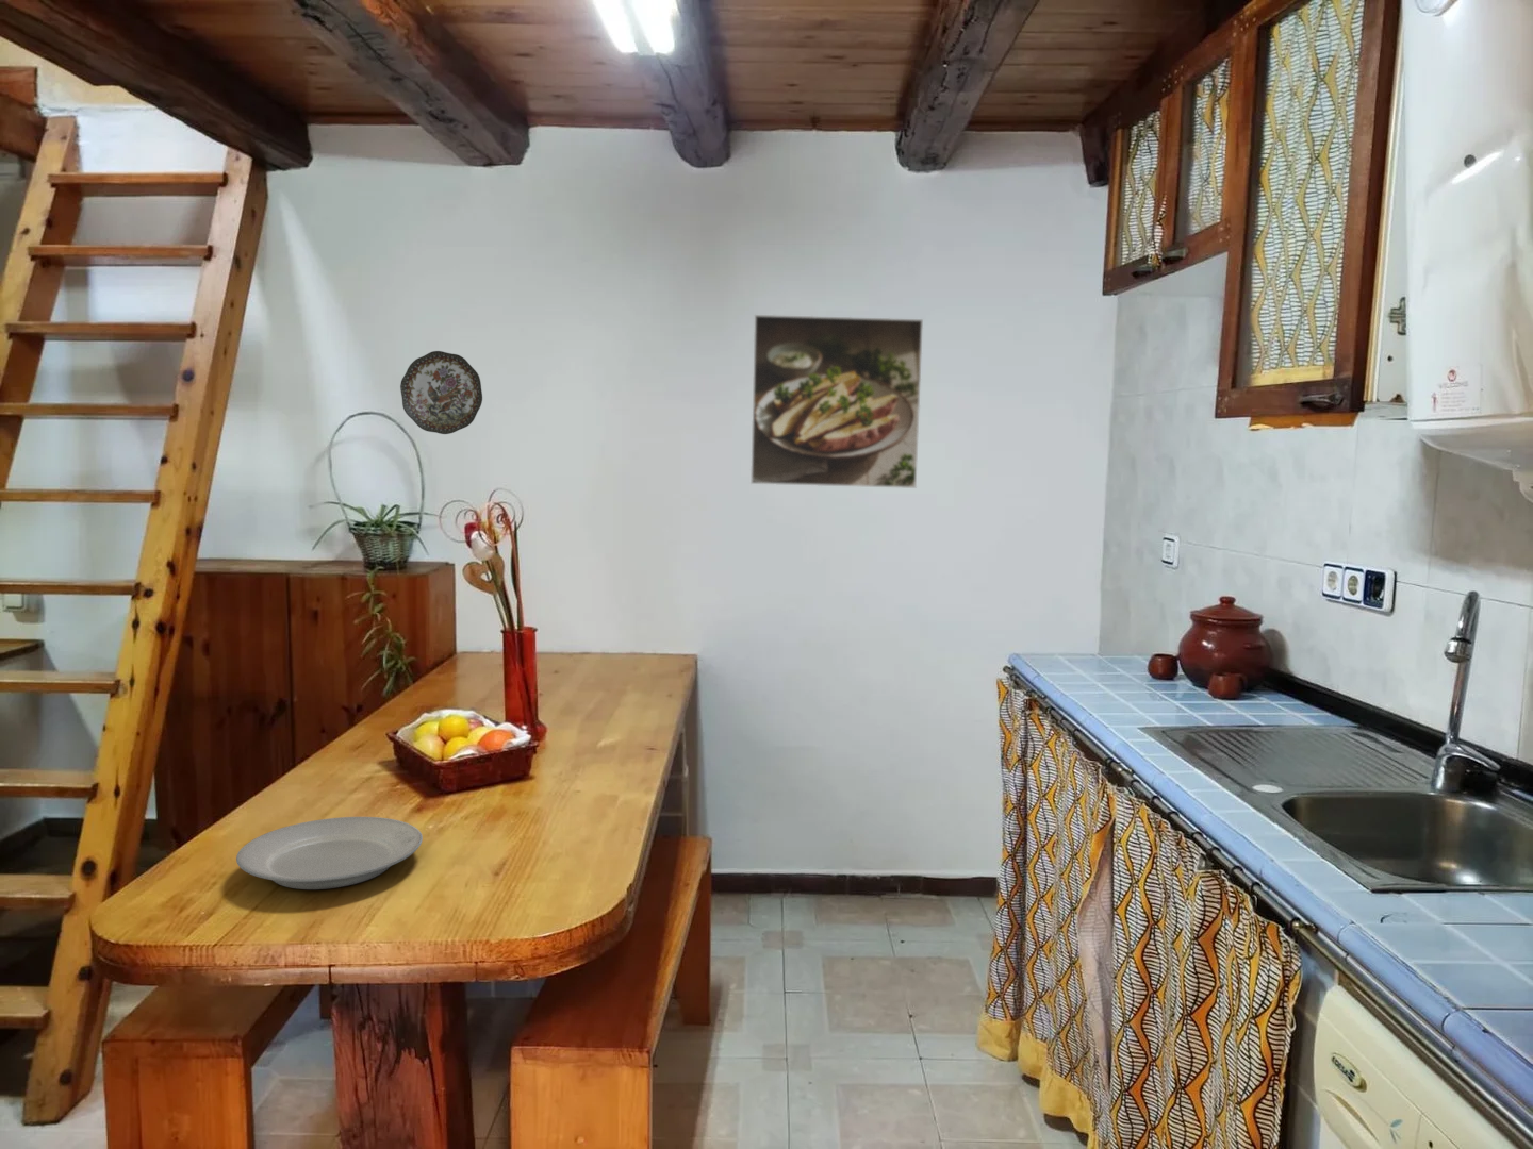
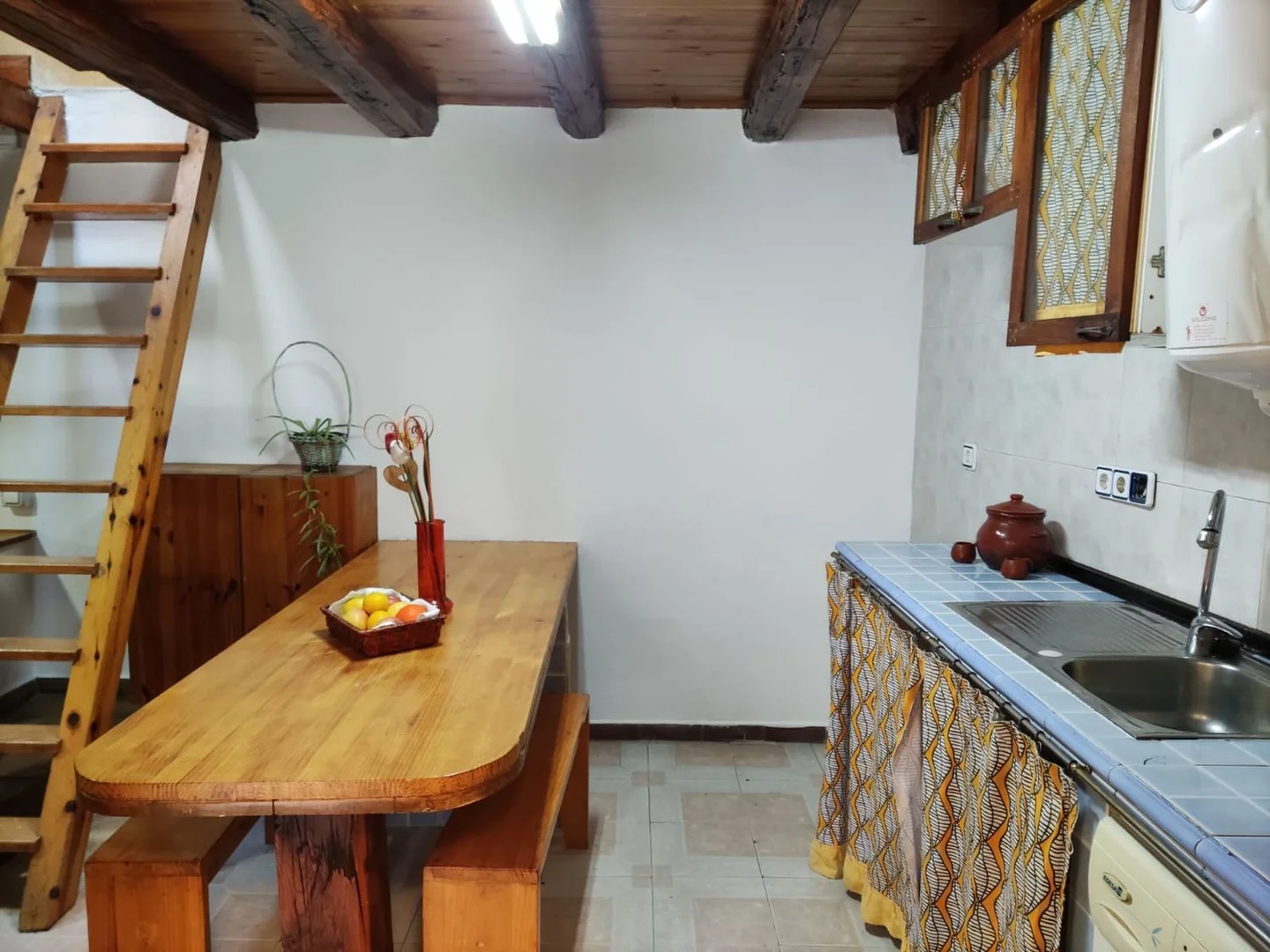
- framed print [750,314,925,489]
- plate [235,816,424,891]
- decorative plate [400,350,483,436]
